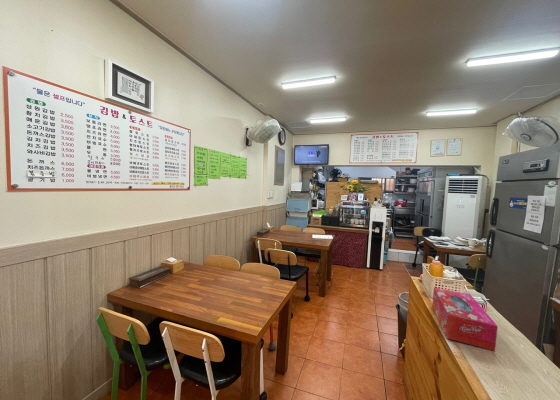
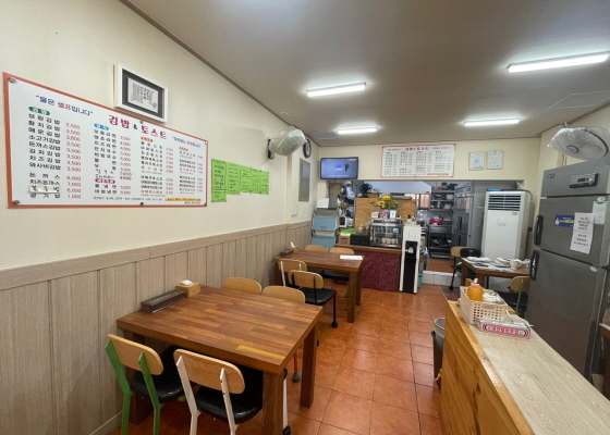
- tissue box [431,286,499,352]
